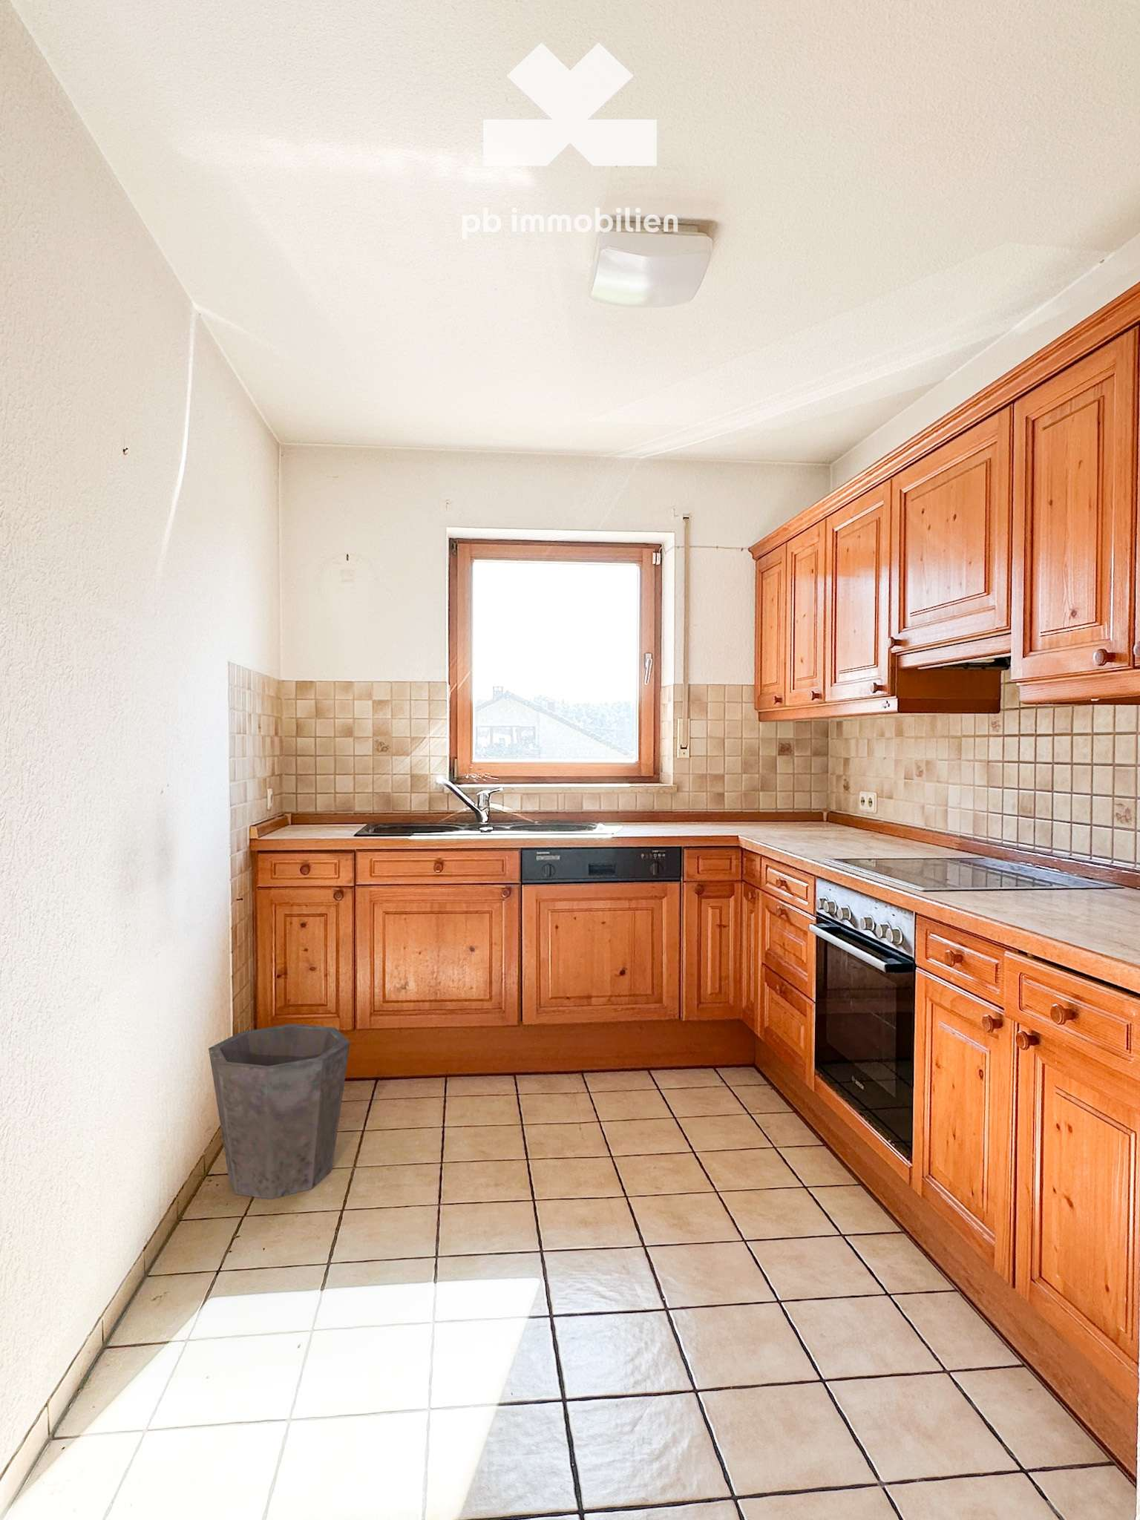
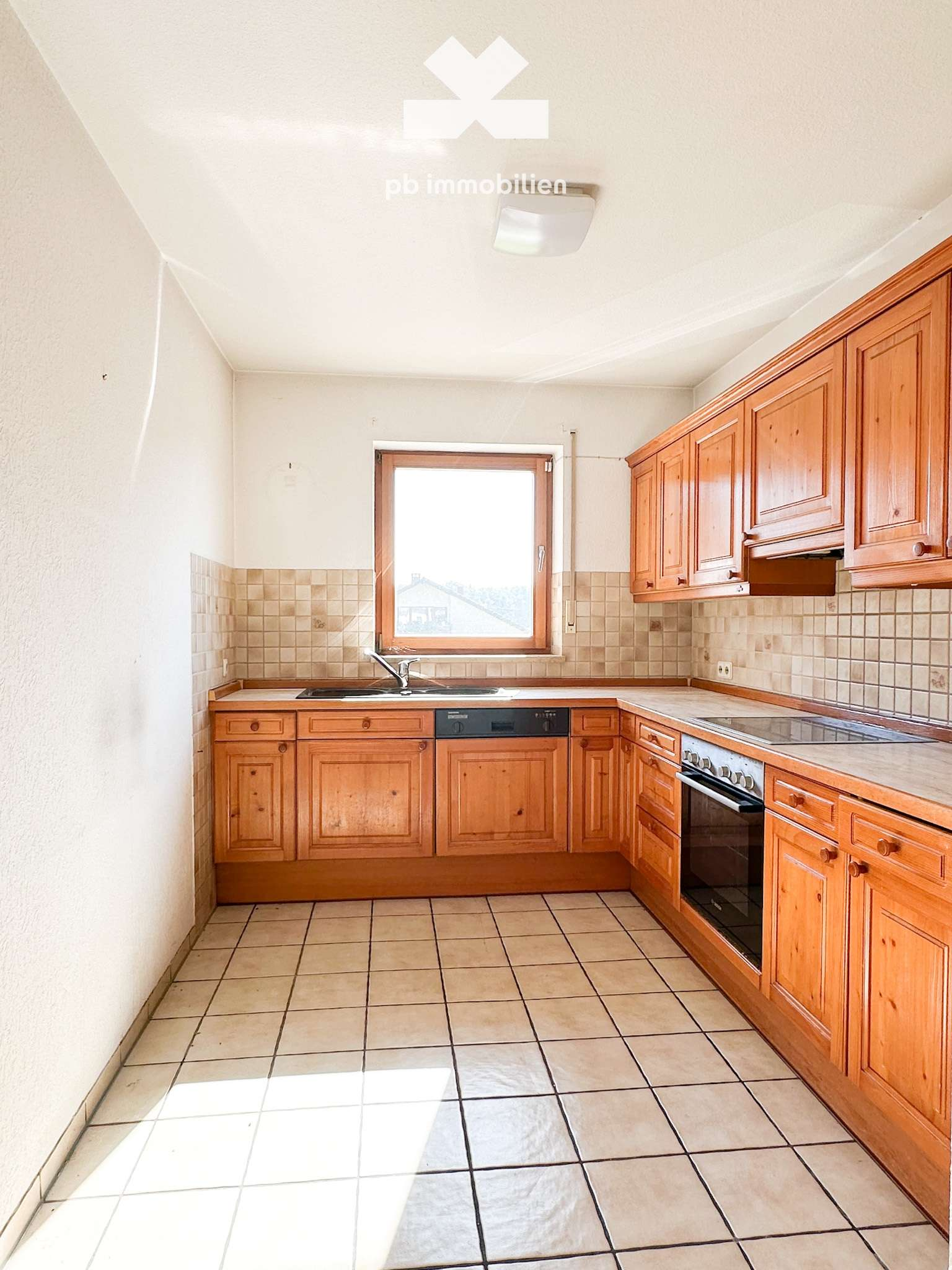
- waste bin [208,1023,351,1200]
